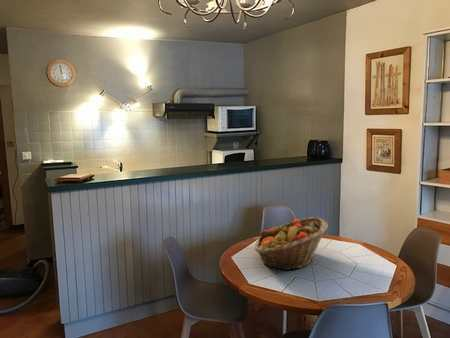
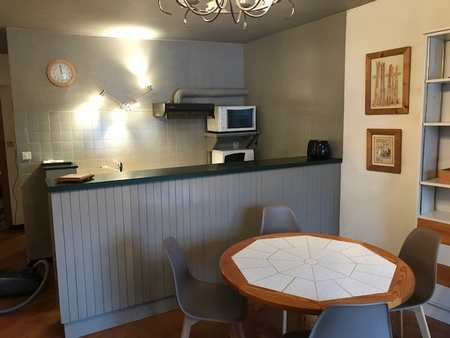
- fruit basket [253,216,329,271]
